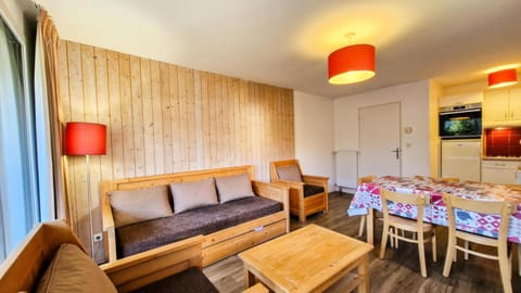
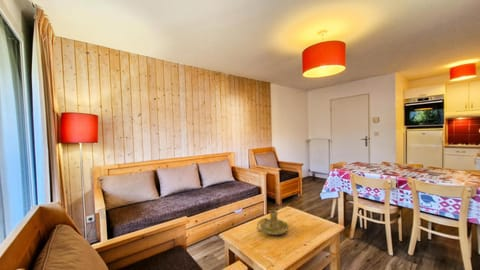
+ candle holder [256,209,289,236]
